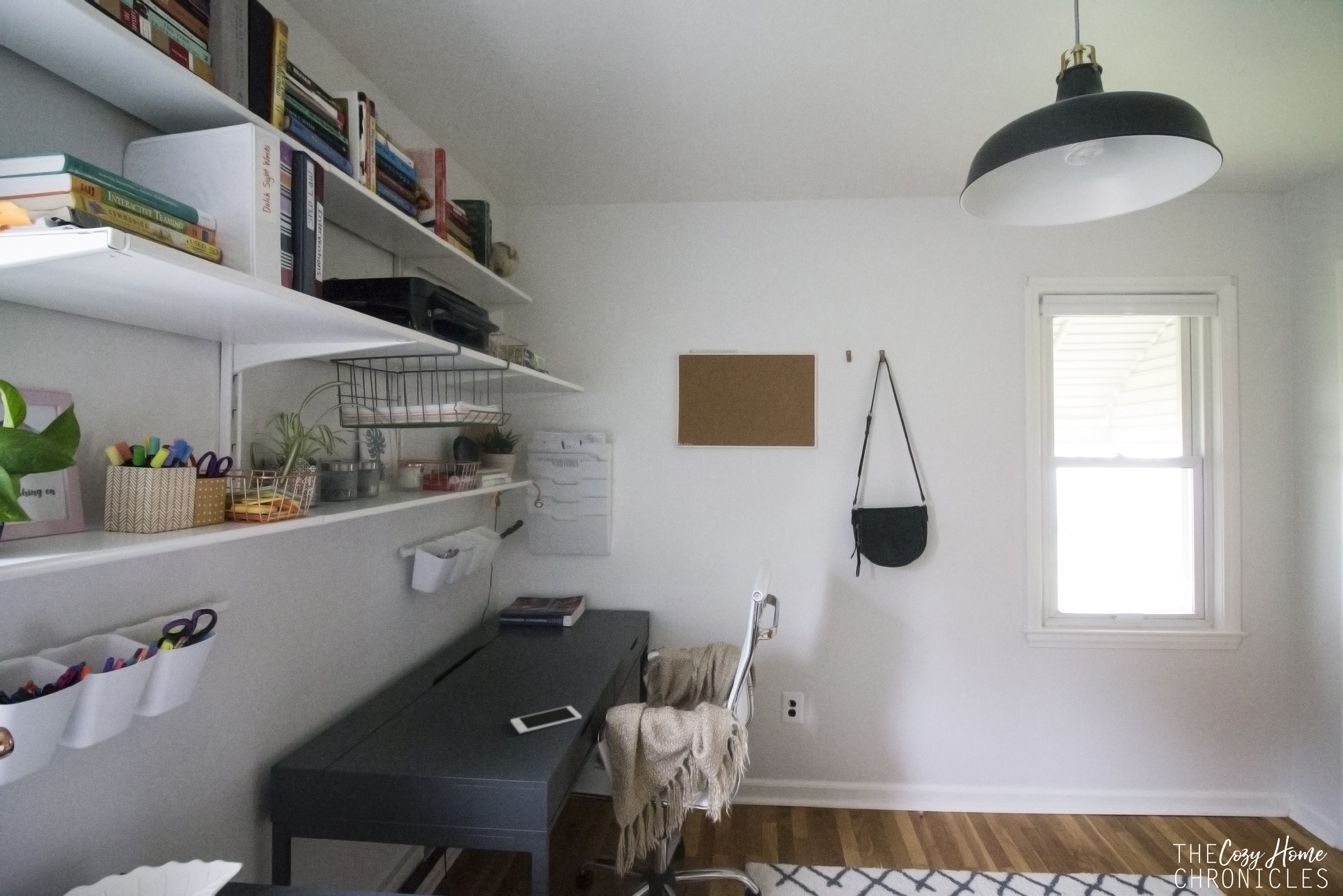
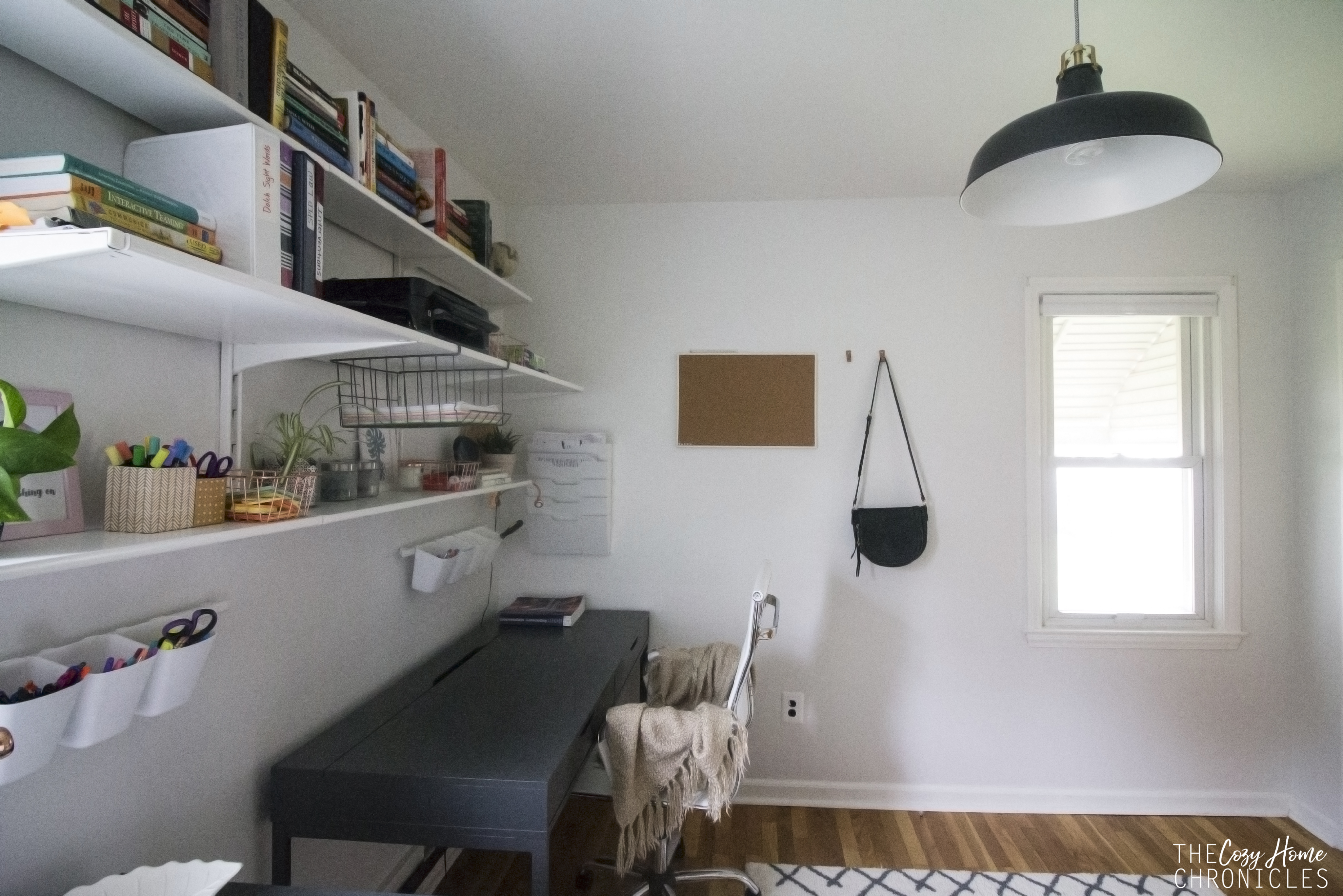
- cell phone [510,706,582,734]
